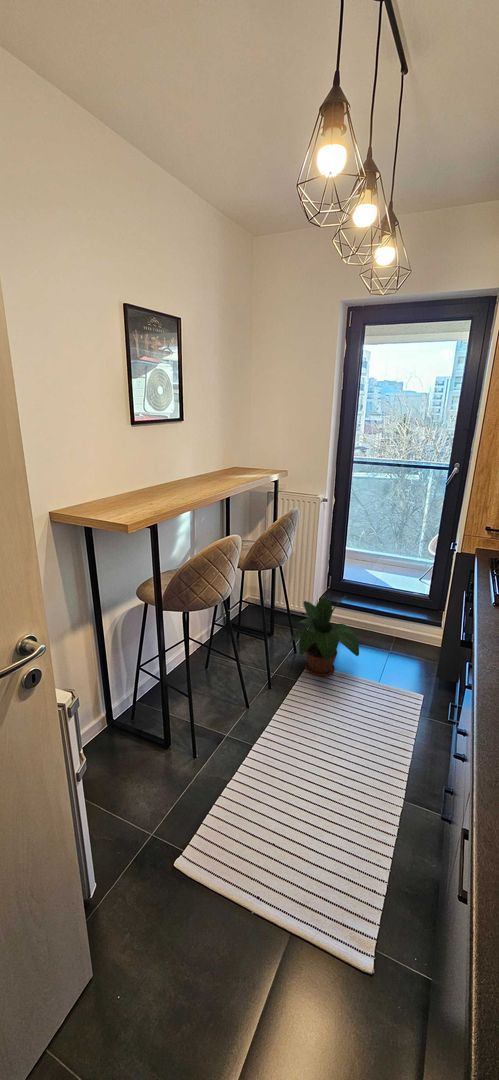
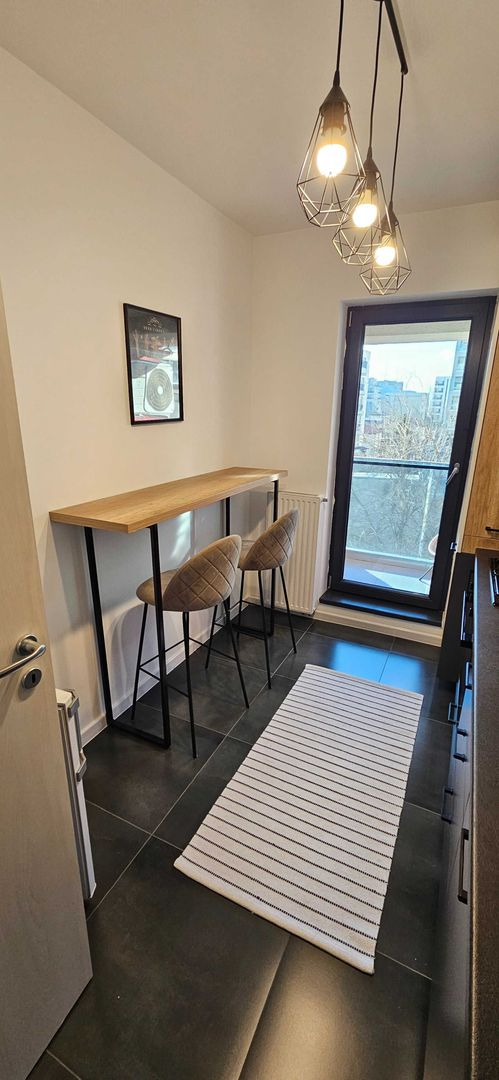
- potted plant [288,595,360,677]
